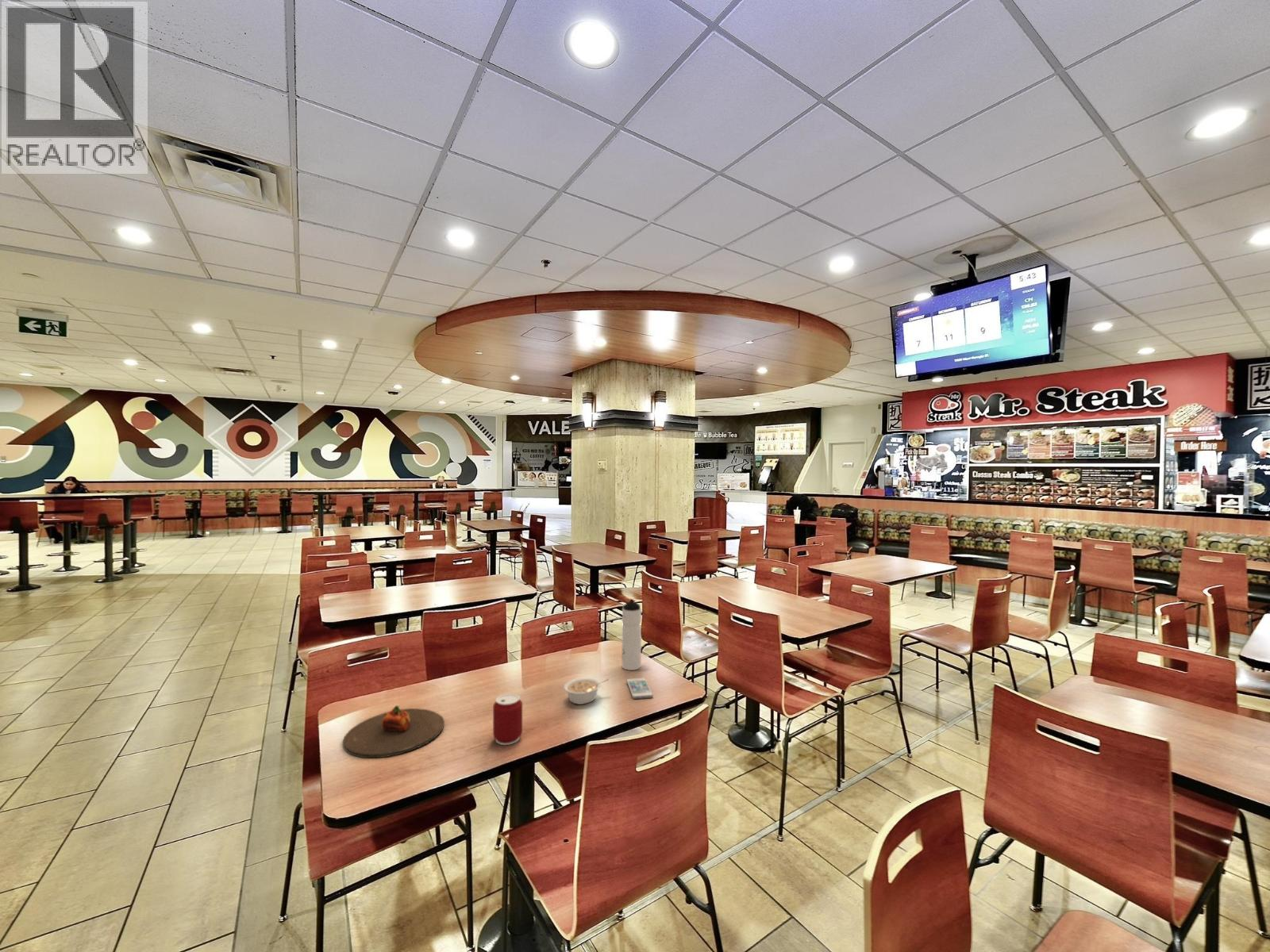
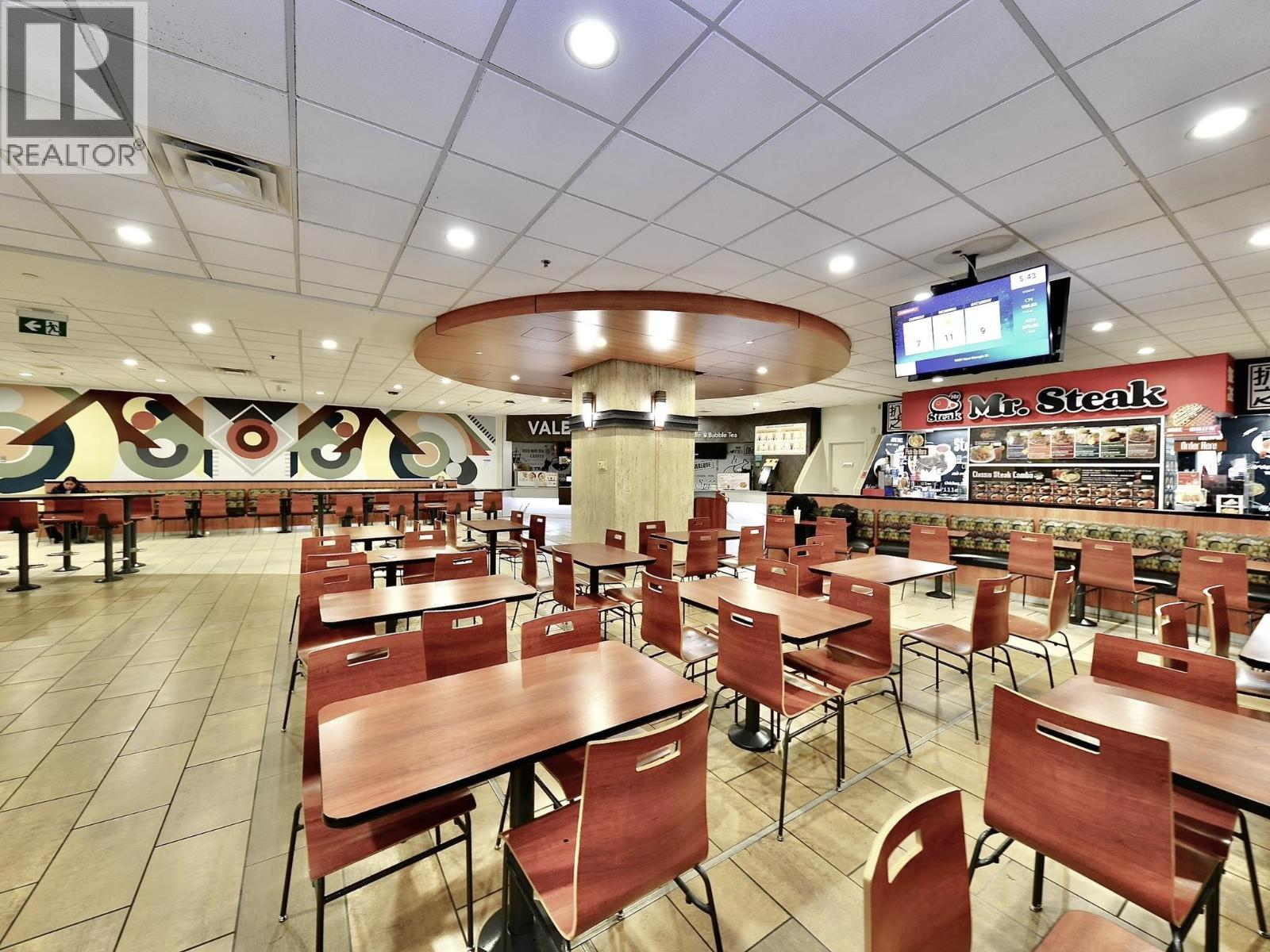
- plate [342,704,445,758]
- legume [564,677,610,705]
- smartphone [626,678,653,700]
- can [492,693,523,746]
- water bottle [622,598,642,671]
